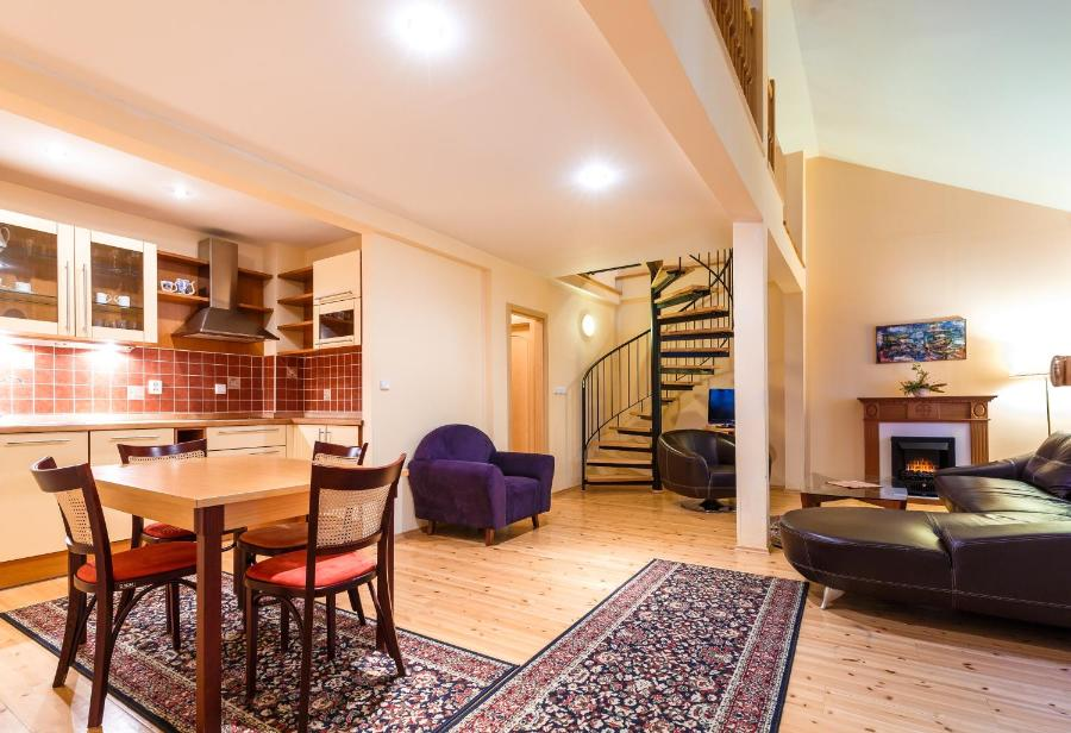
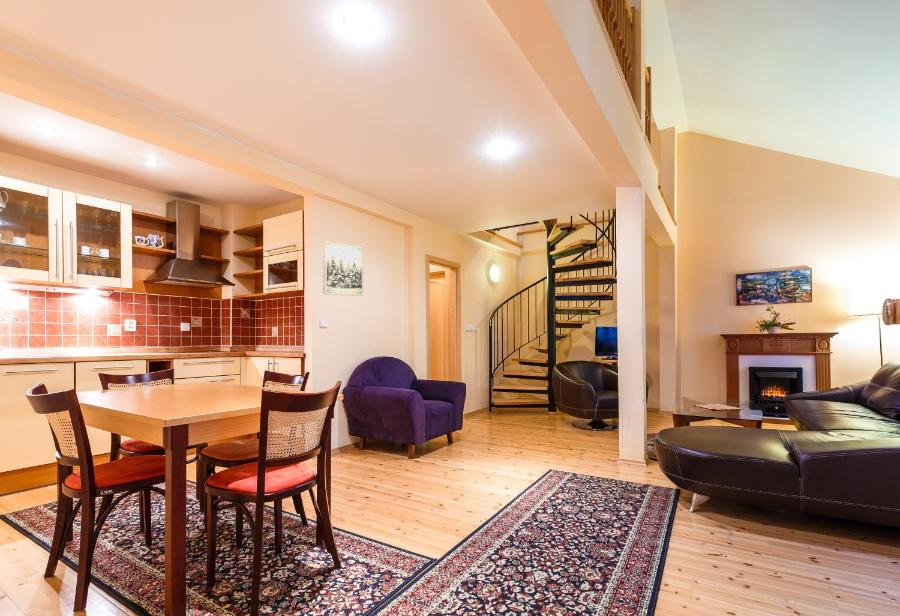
+ wall art [322,241,364,297]
